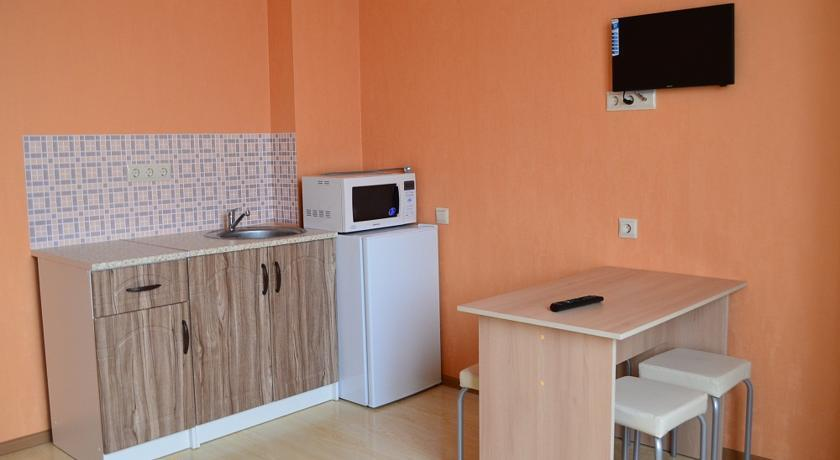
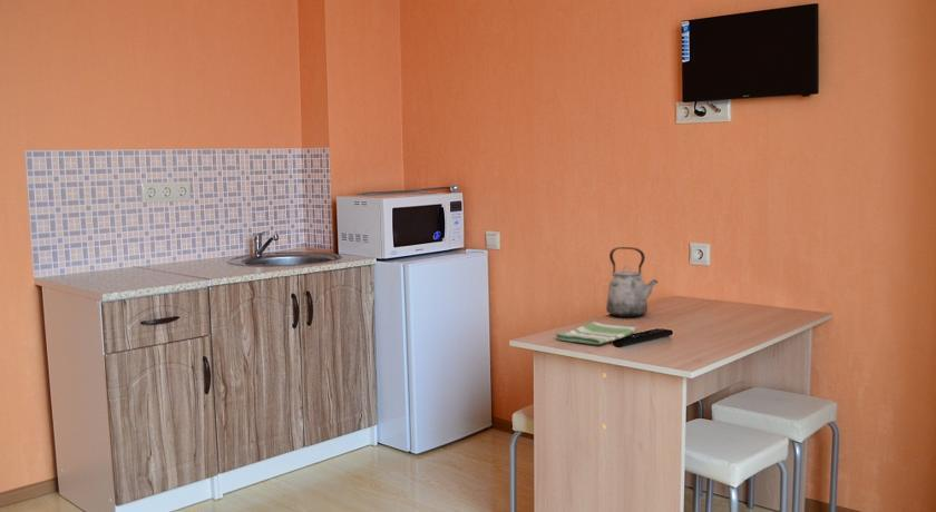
+ dish towel [554,322,637,345]
+ kettle [605,246,660,318]
